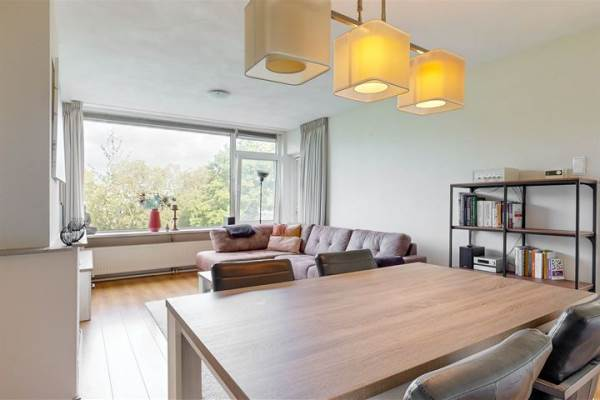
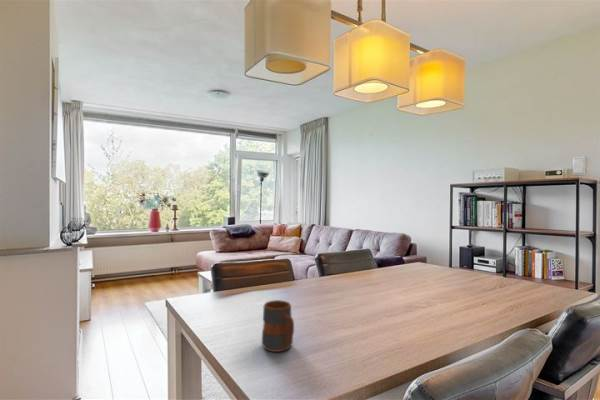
+ mug [261,299,295,353]
